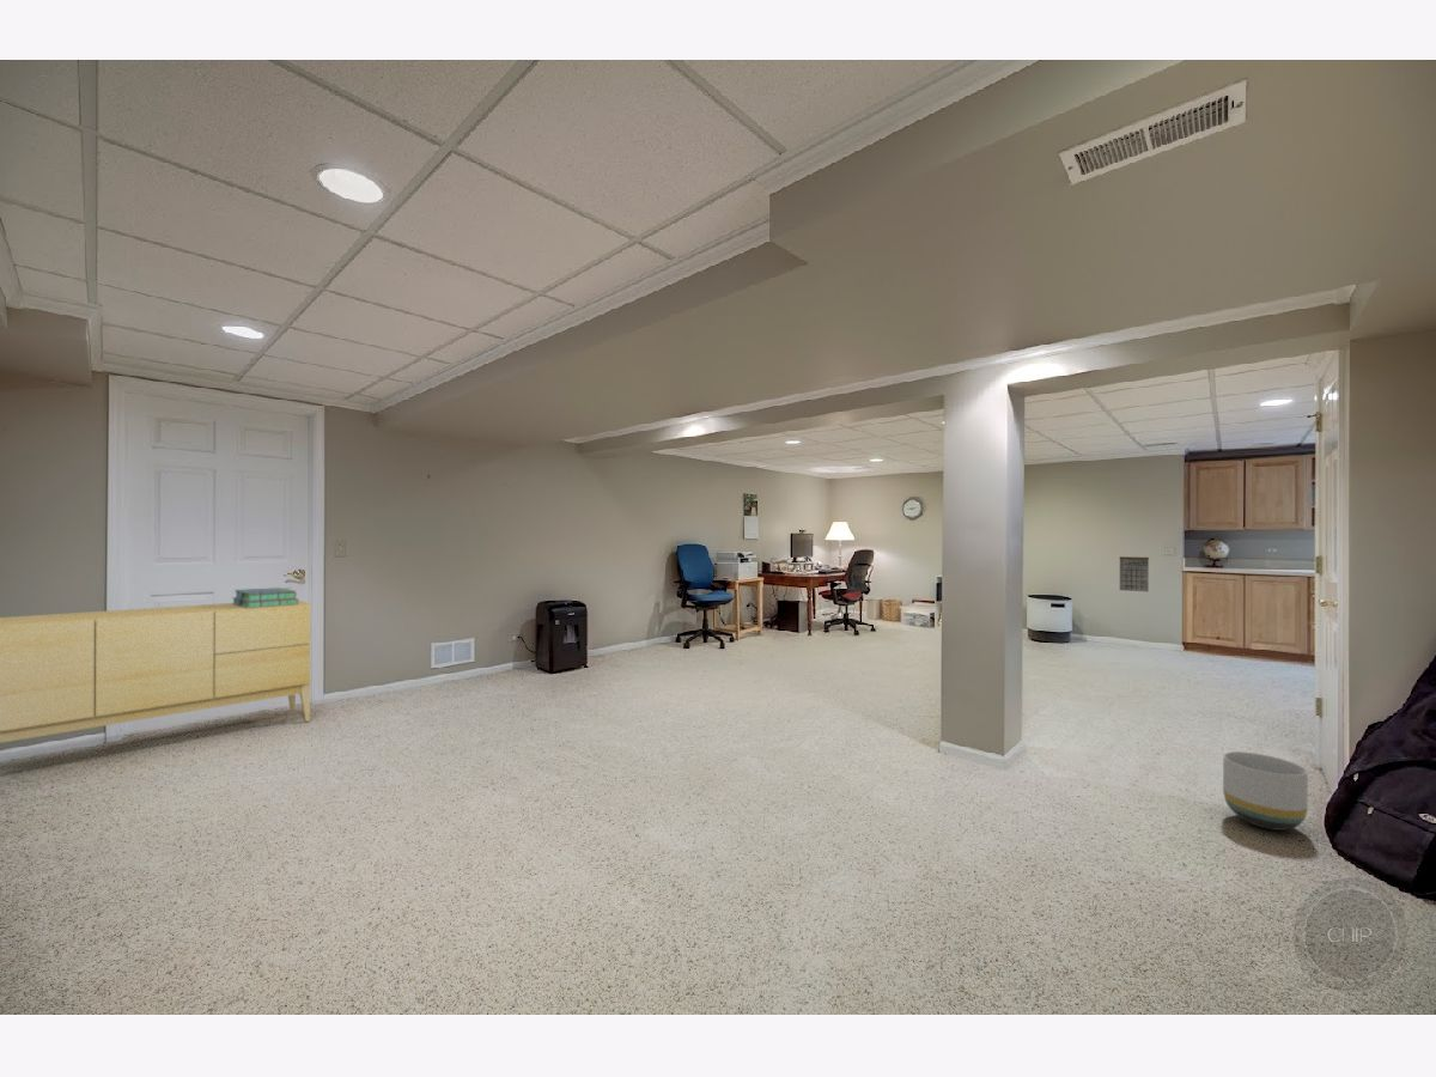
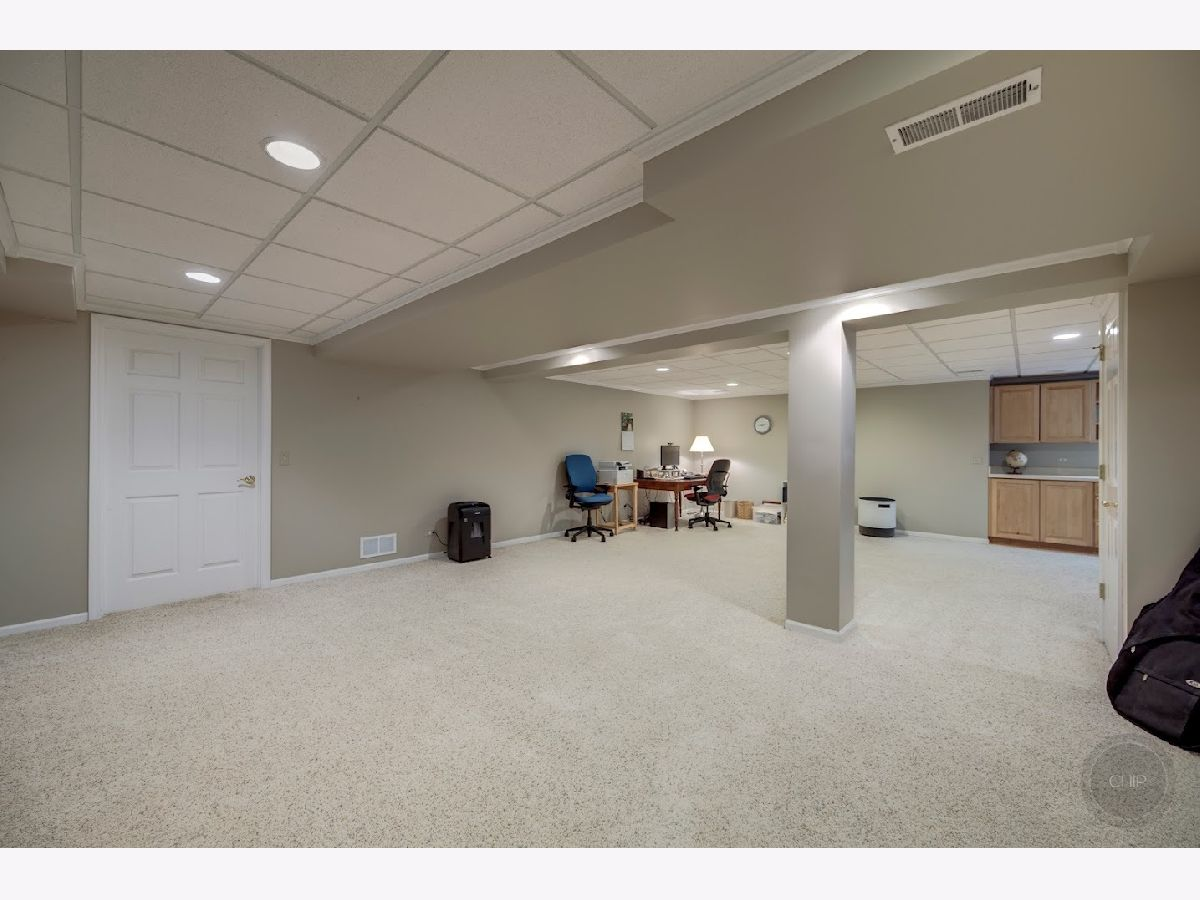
- planter [1222,750,1309,832]
- calendar [1119,553,1150,592]
- stack of books [231,586,300,608]
- sideboard [0,600,312,744]
